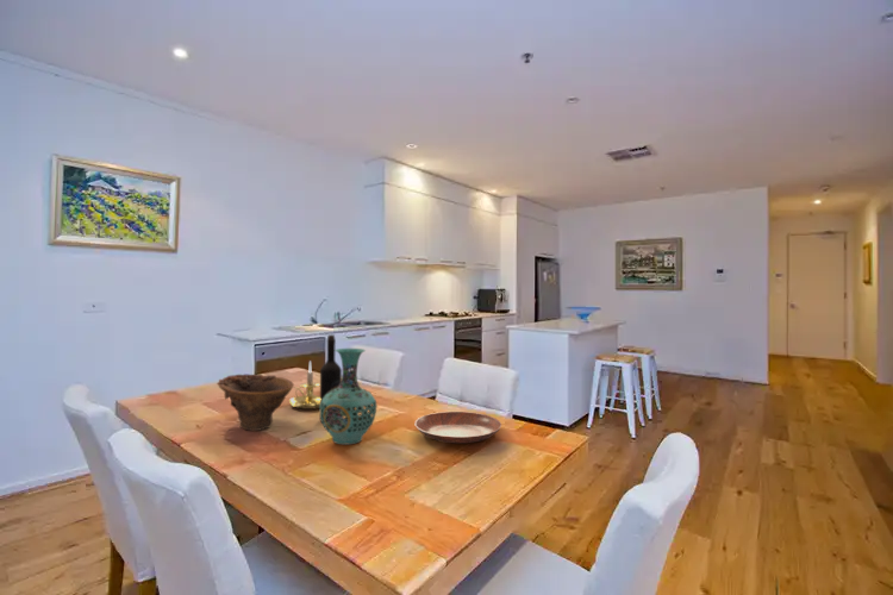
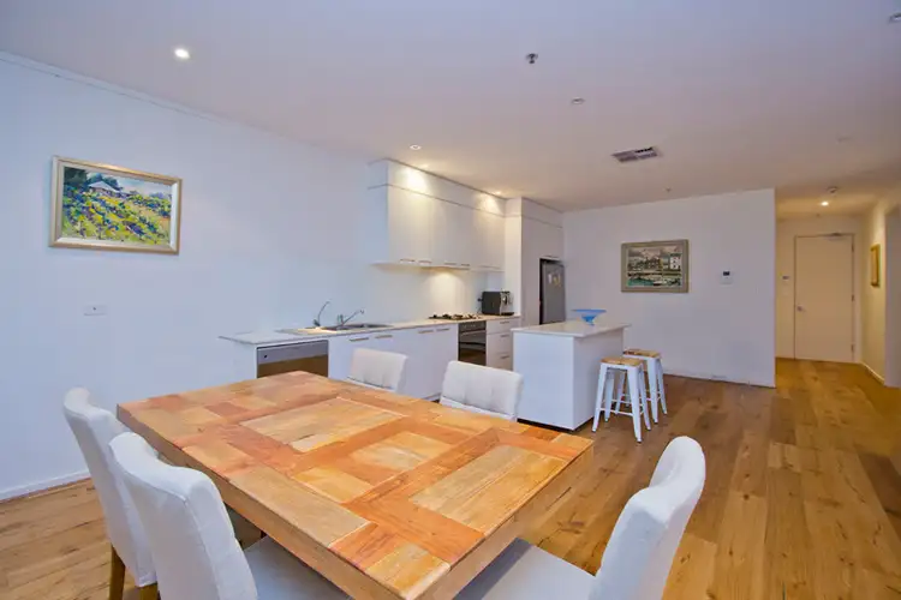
- wine bottle [319,333,343,422]
- bowl [413,411,502,444]
- bowl [216,372,295,432]
- vase [318,347,379,446]
- candle holder [288,359,320,411]
